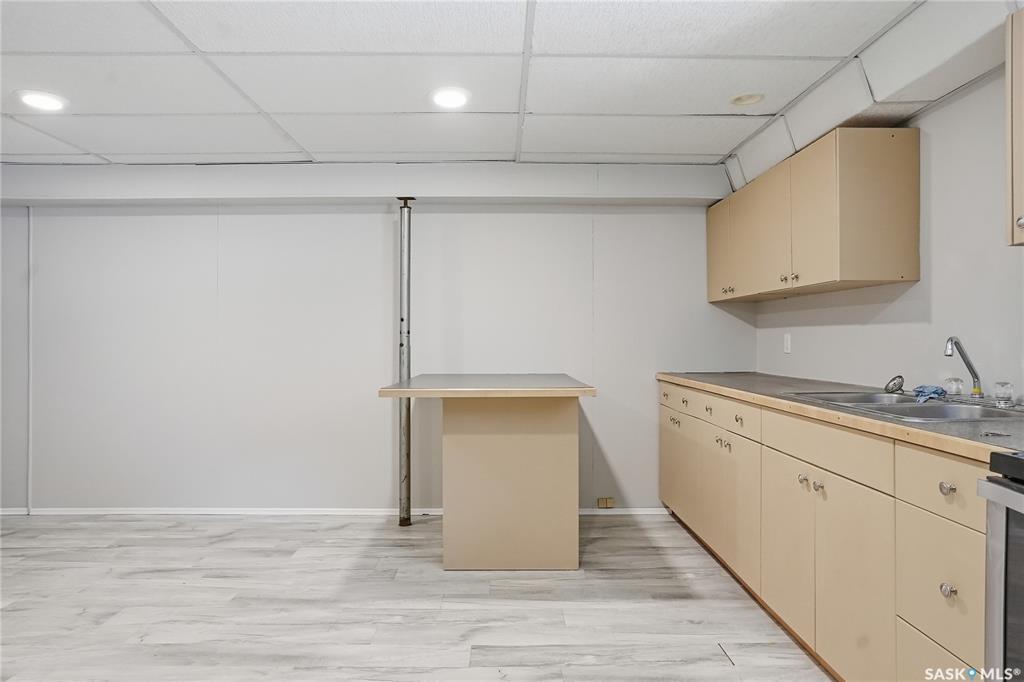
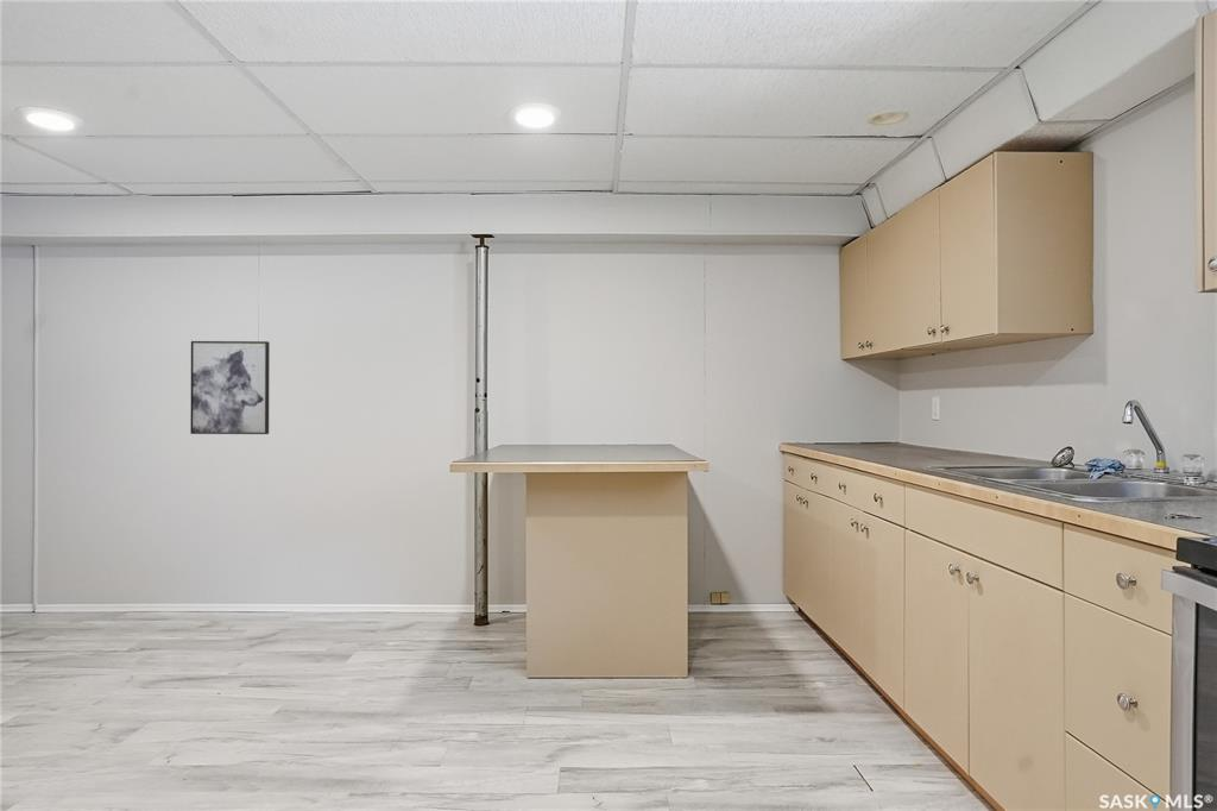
+ wall art [189,340,271,435]
